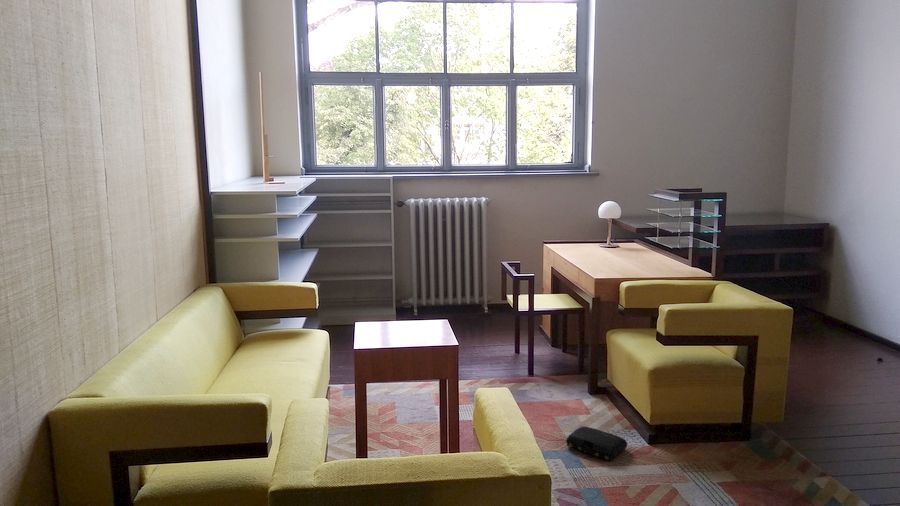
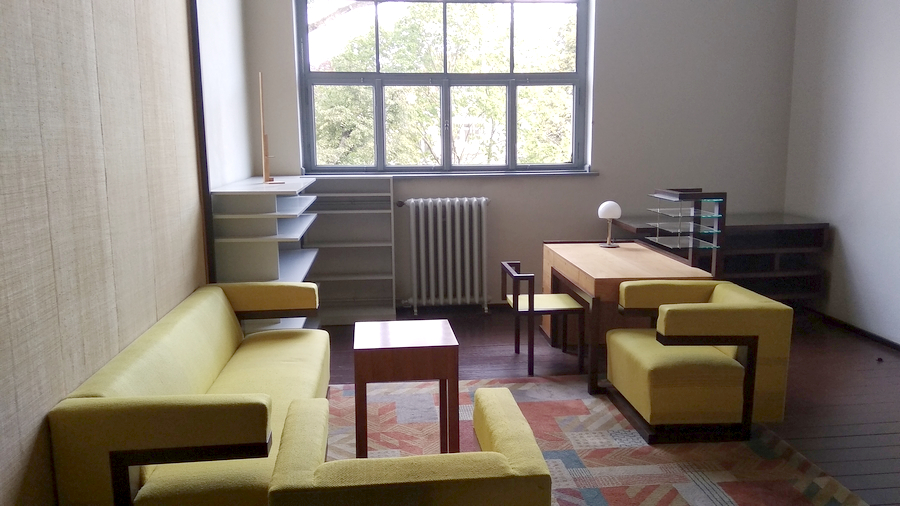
- bag [565,425,629,462]
